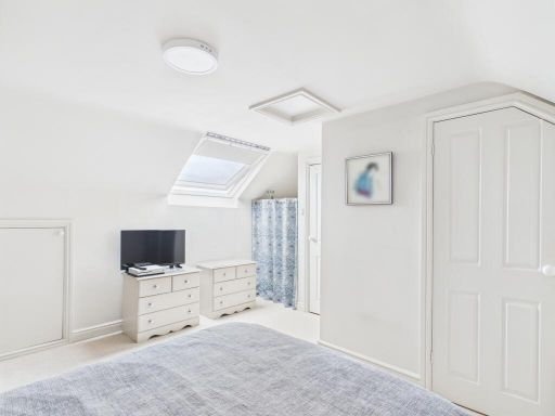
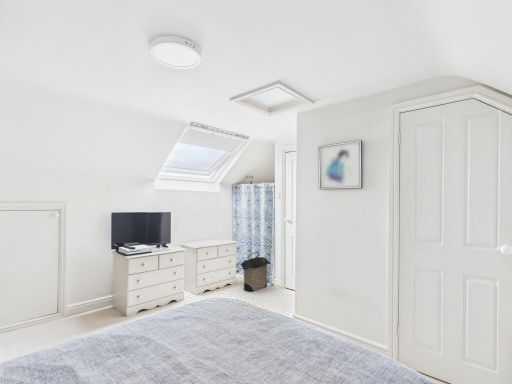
+ laundry hamper [240,251,272,293]
